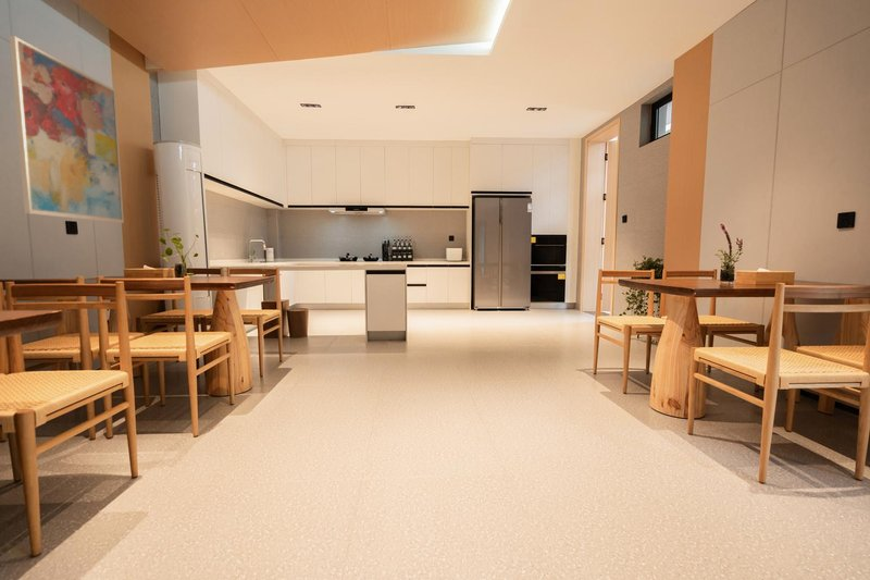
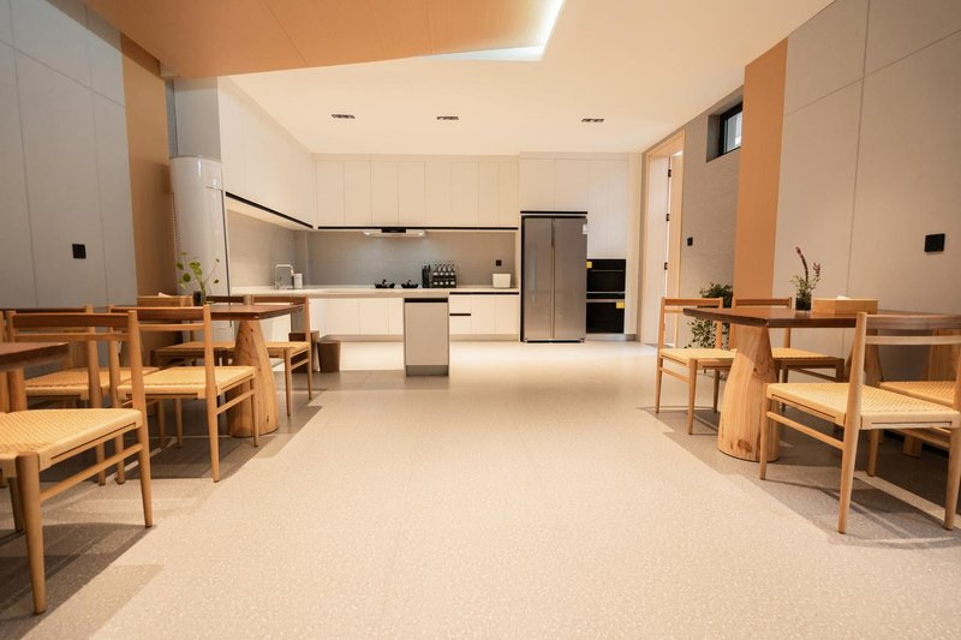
- wall art [9,35,125,224]
